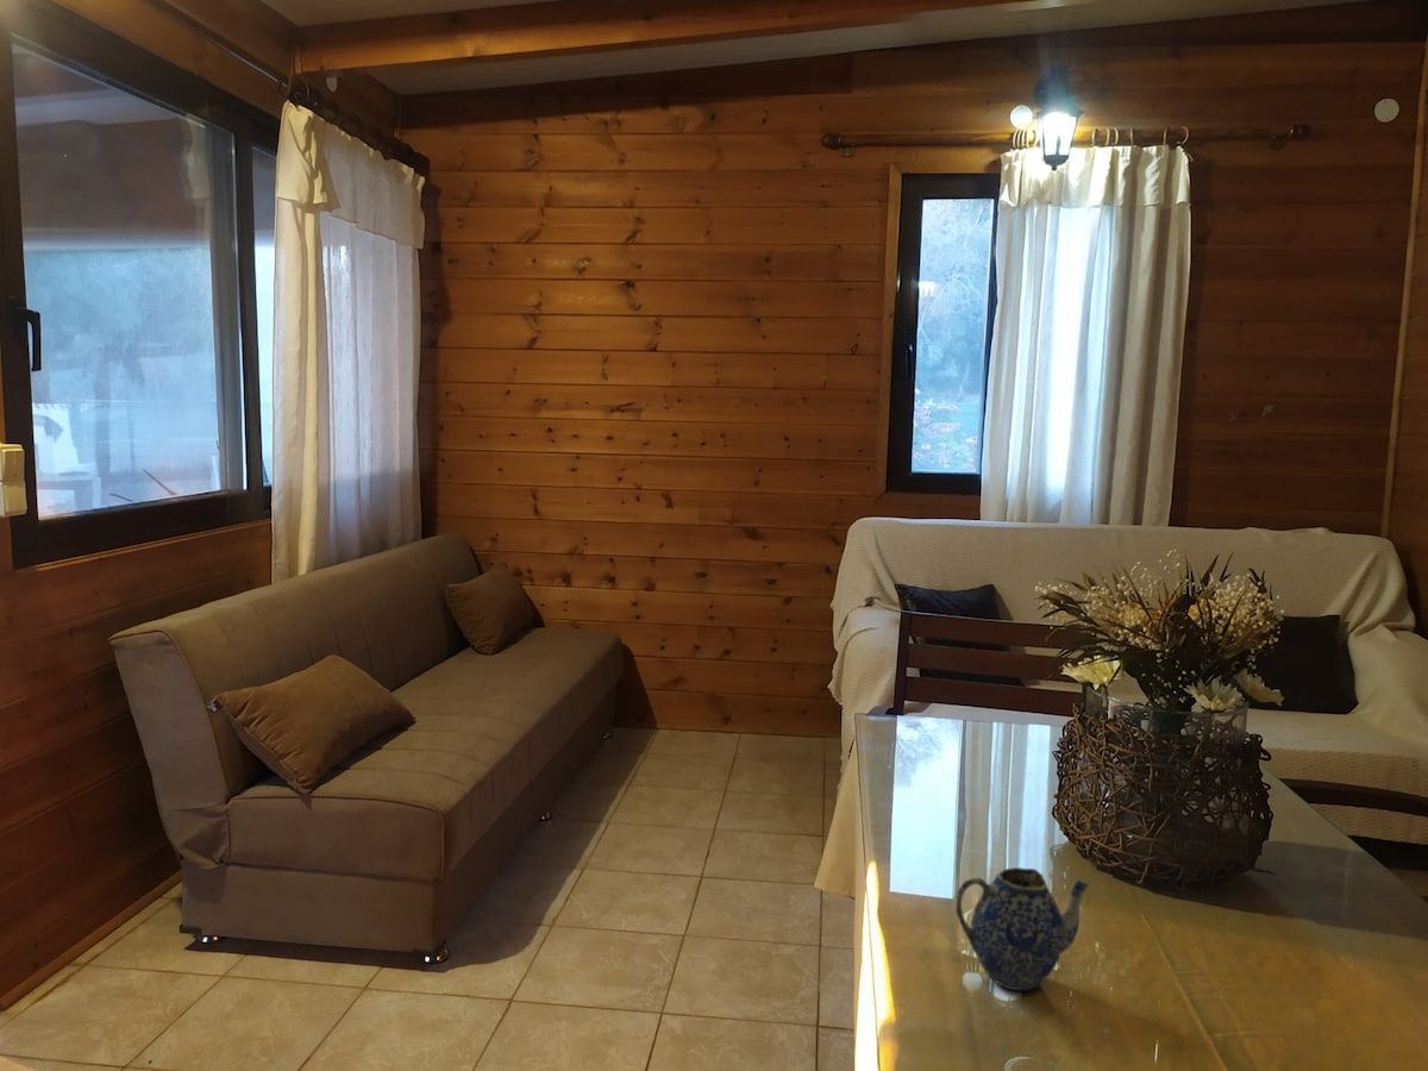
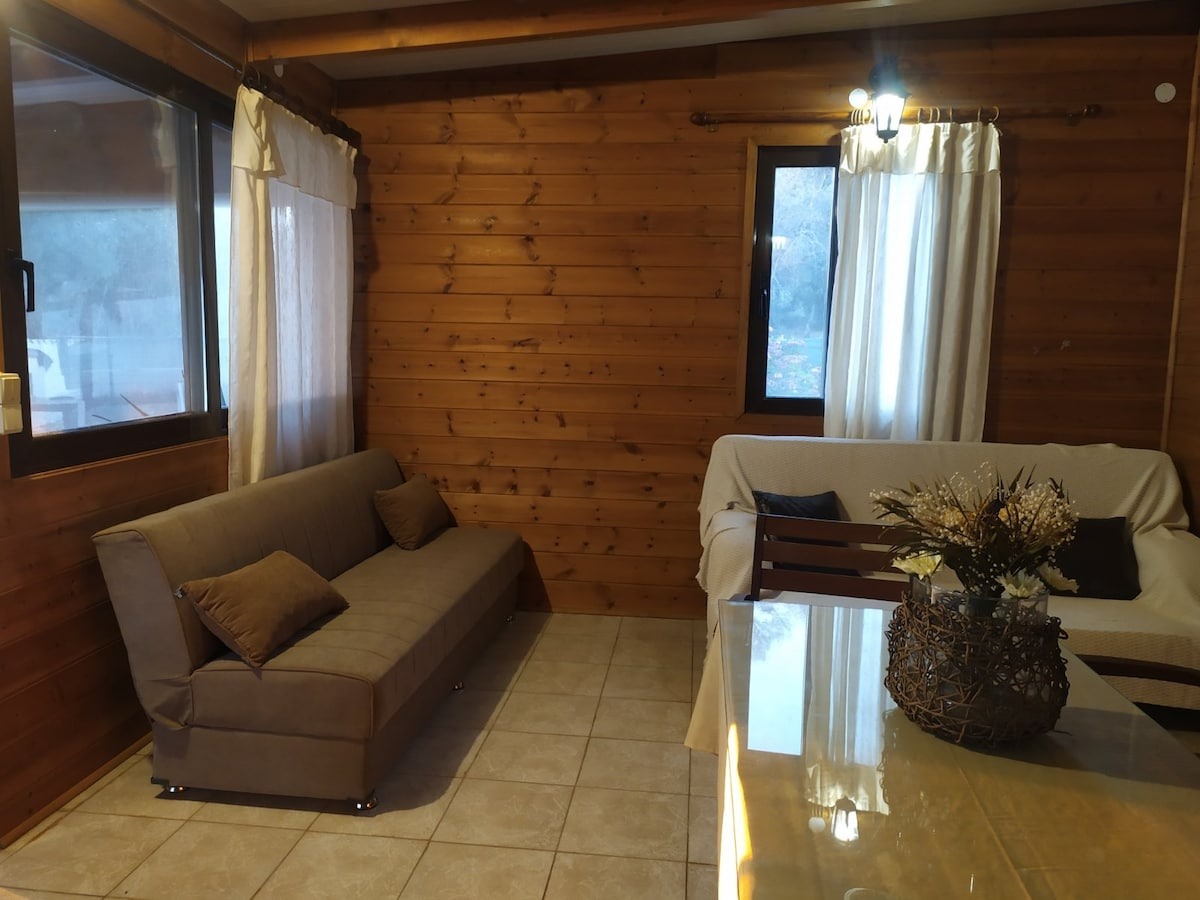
- teapot [954,866,1090,991]
